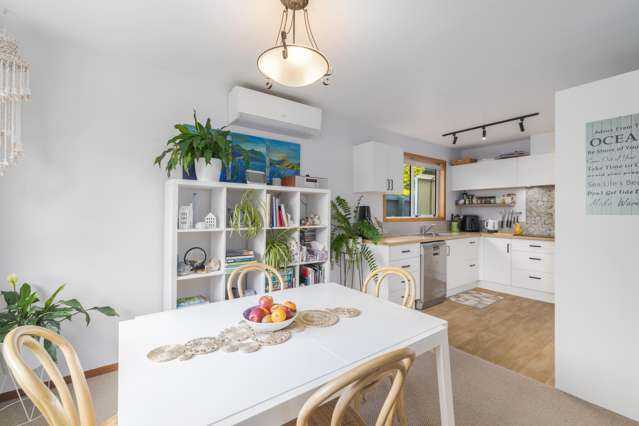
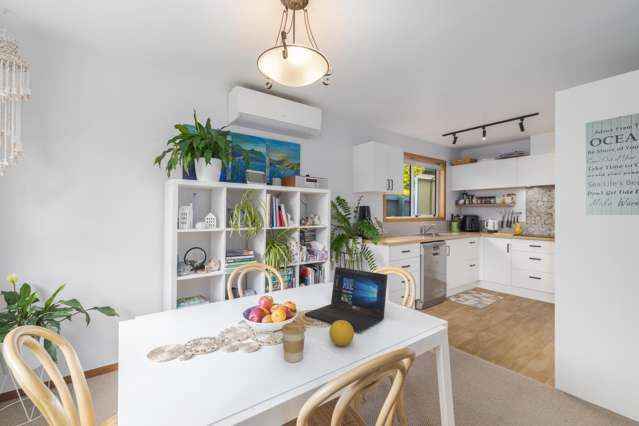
+ laptop [304,266,389,332]
+ fruit [328,320,355,347]
+ coffee cup [281,322,307,363]
